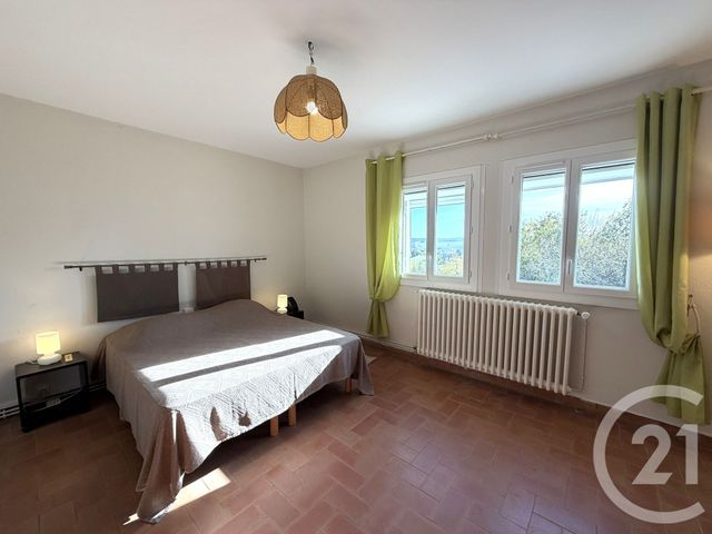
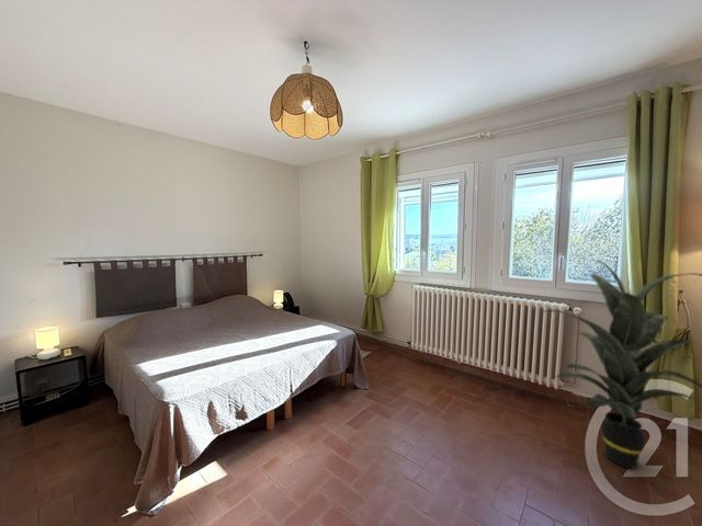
+ indoor plant [543,259,702,470]
